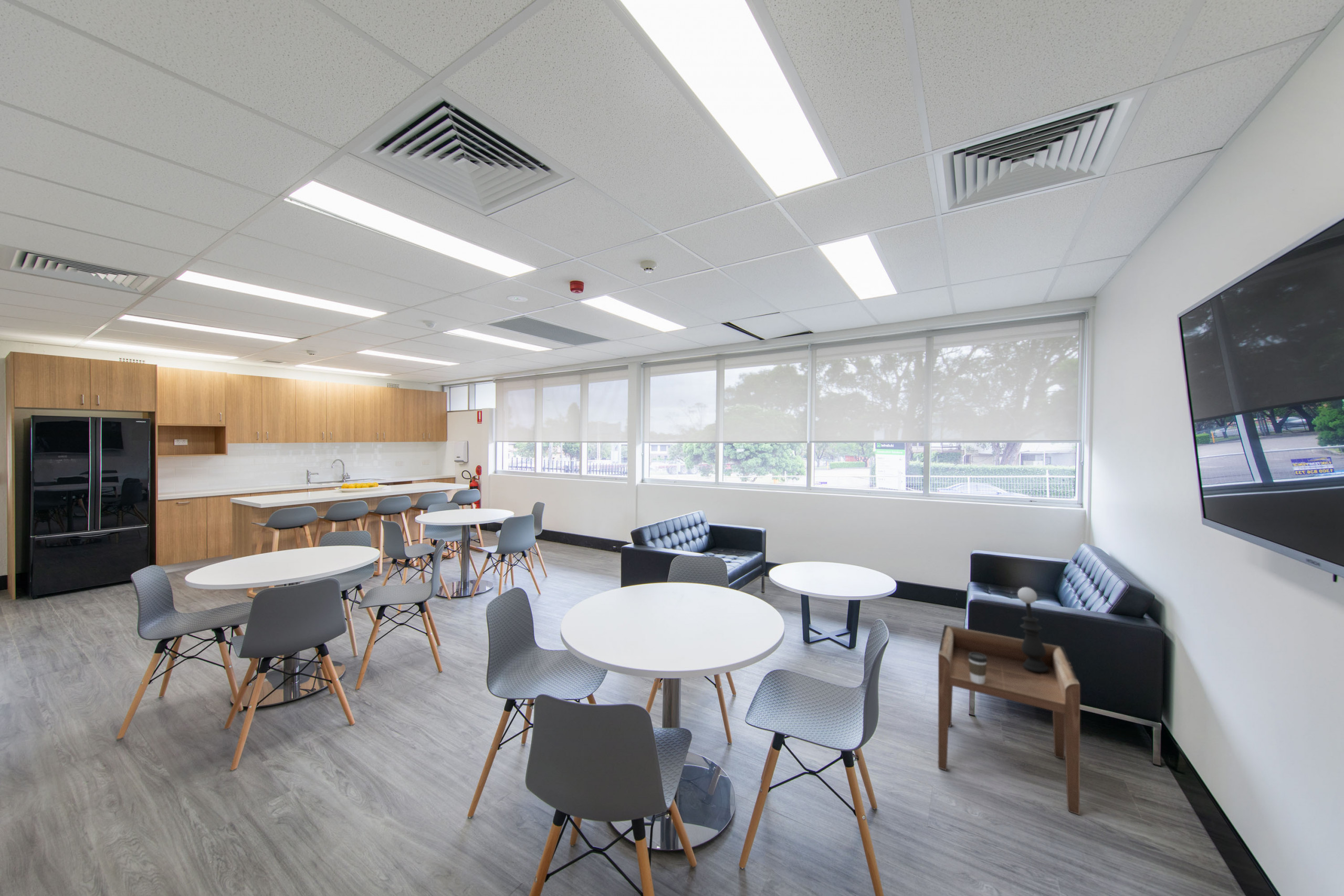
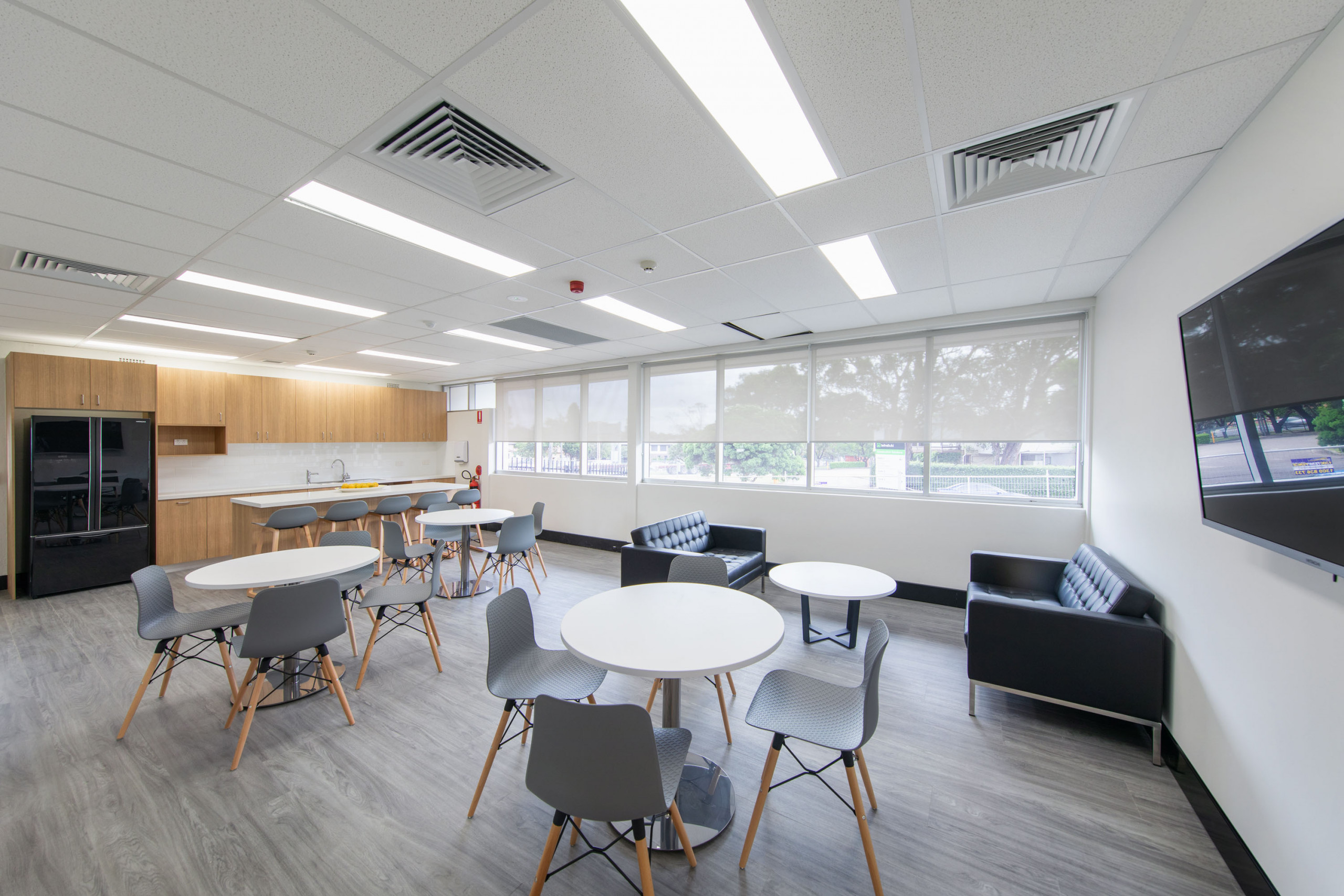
- table lamp [1017,587,1049,672]
- side table [938,624,1080,816]
- coffee cup [968,652,988,684]
